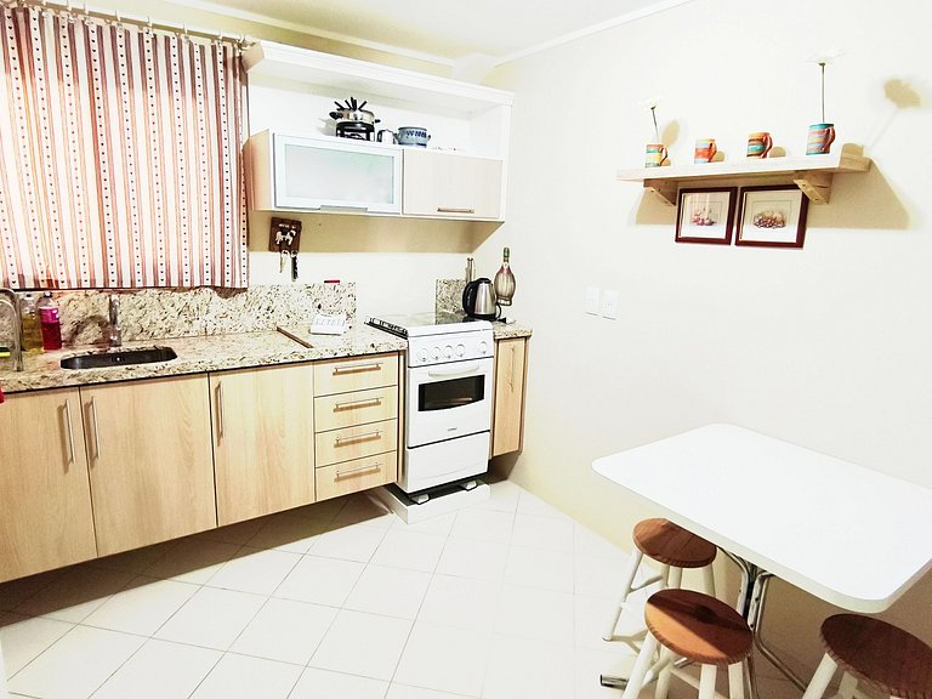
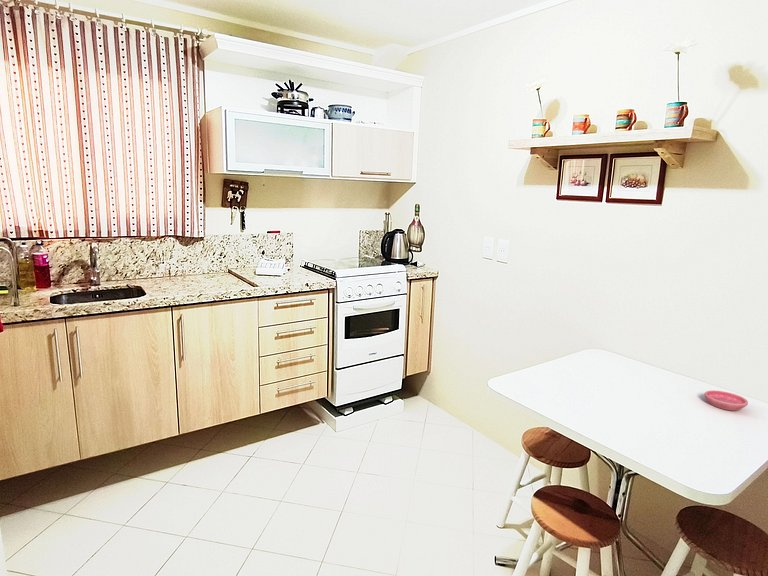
+ saucer [703,390,749,412]
